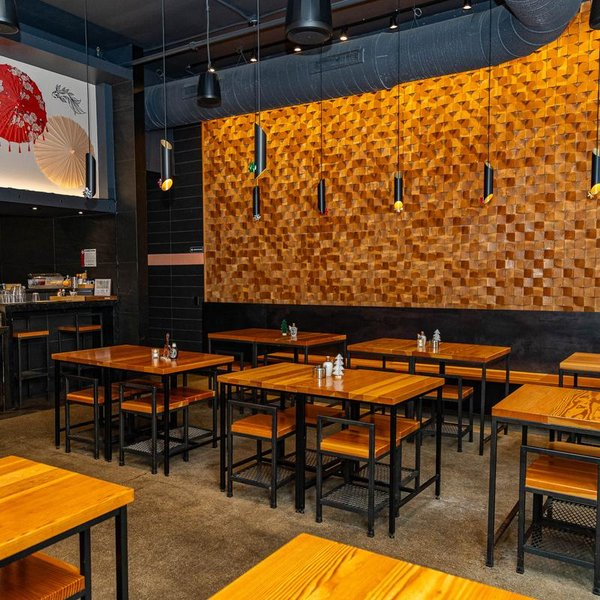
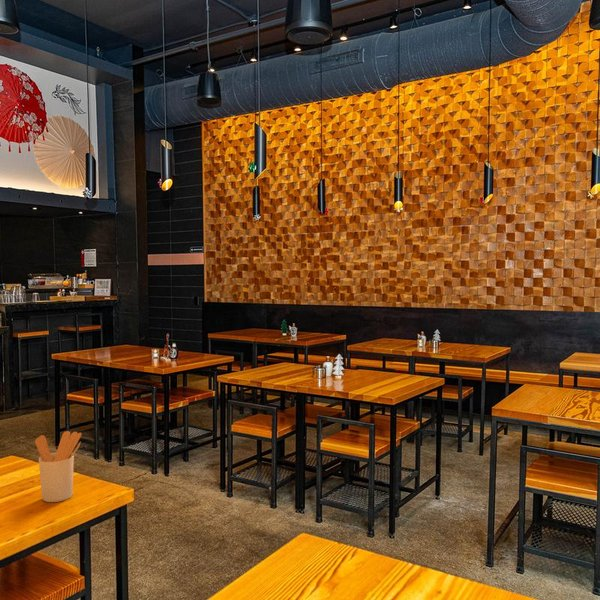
+ utensil holder [34,430,82,503]
